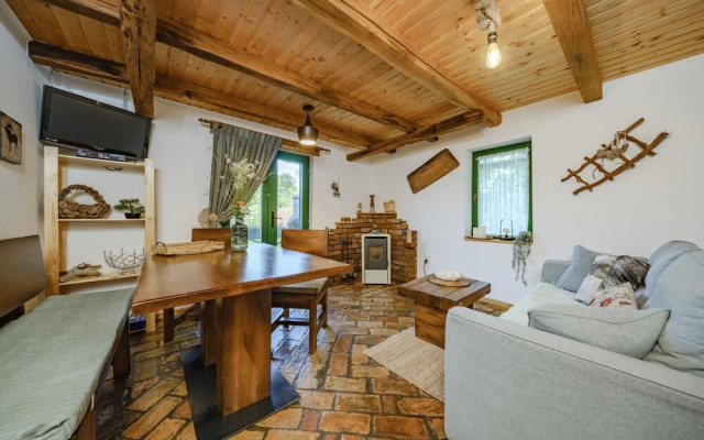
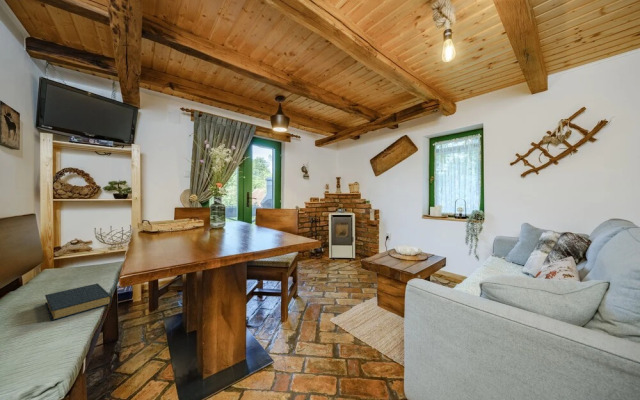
+ hardback book [44,283,113,322]
